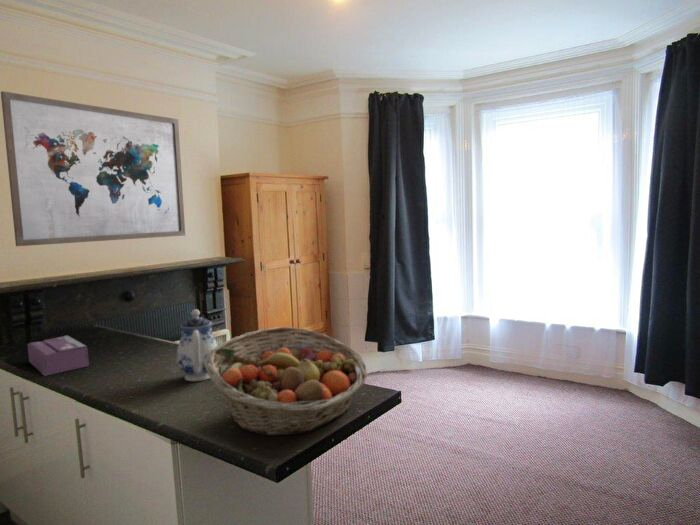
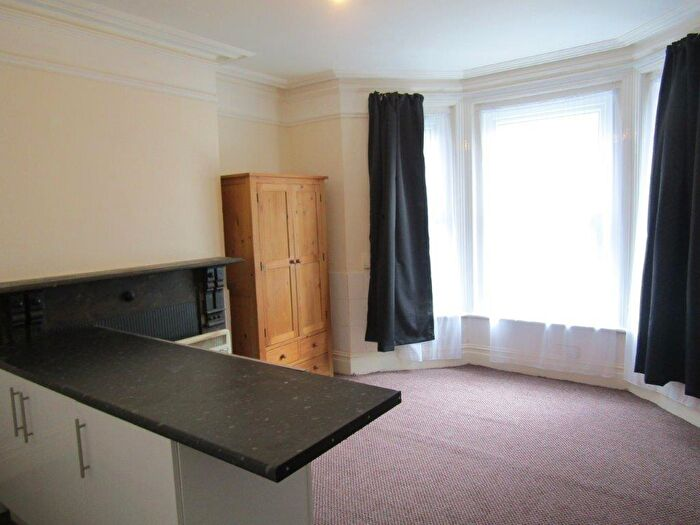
- fruit basket [205,326,368,437]
- tissue box [27,334,90,377]
- wall art [0,90,186,247]
- teapot [175,308,218,382]
